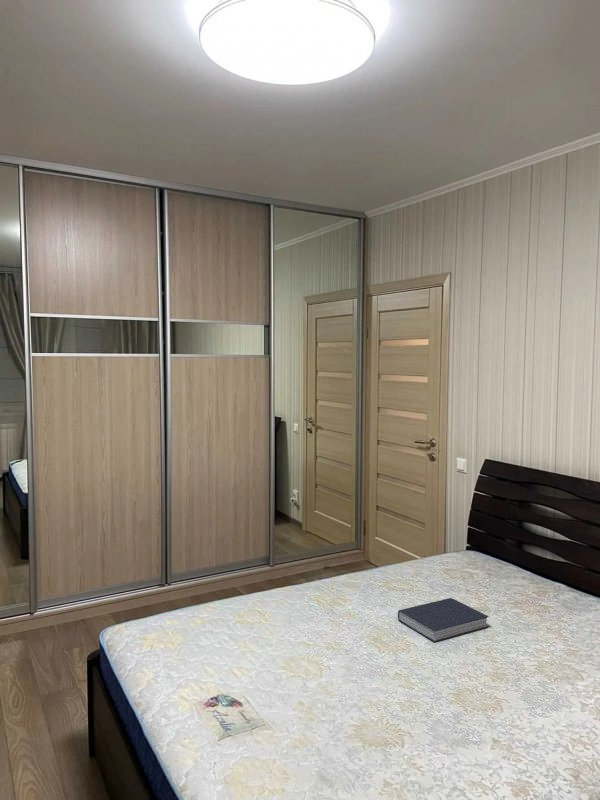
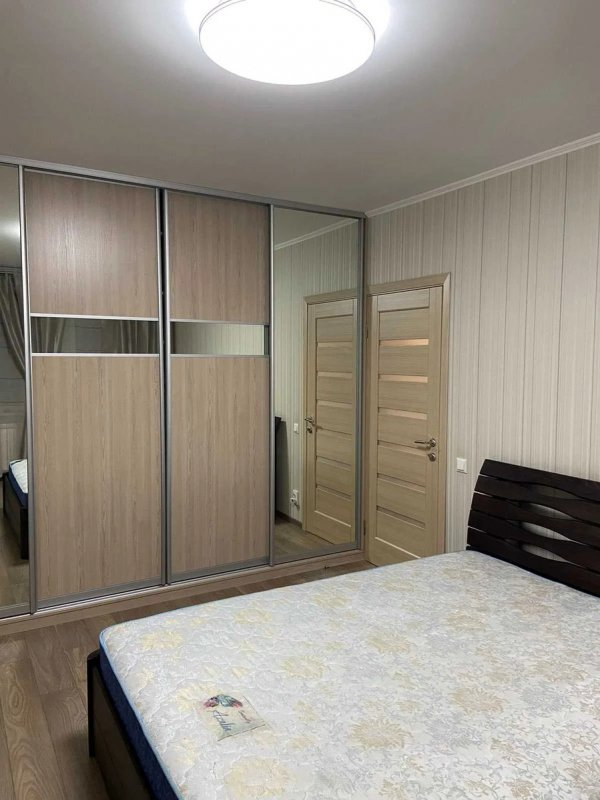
- book [397,597,489,643]
